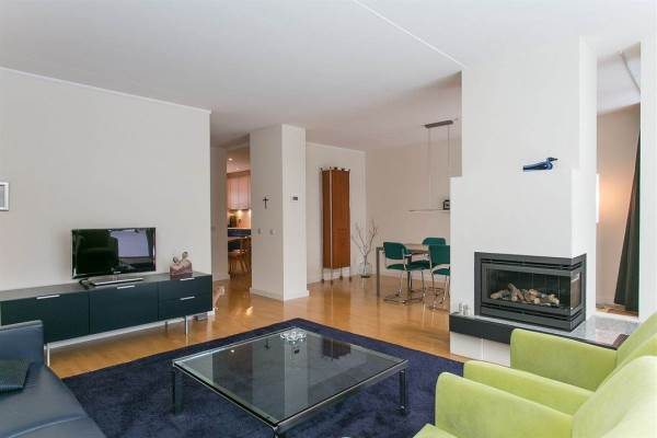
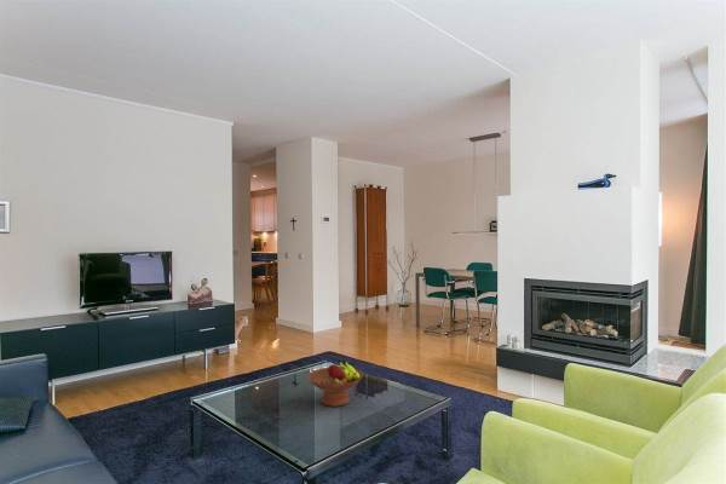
+ fruit bowl [306,358,364,408]
